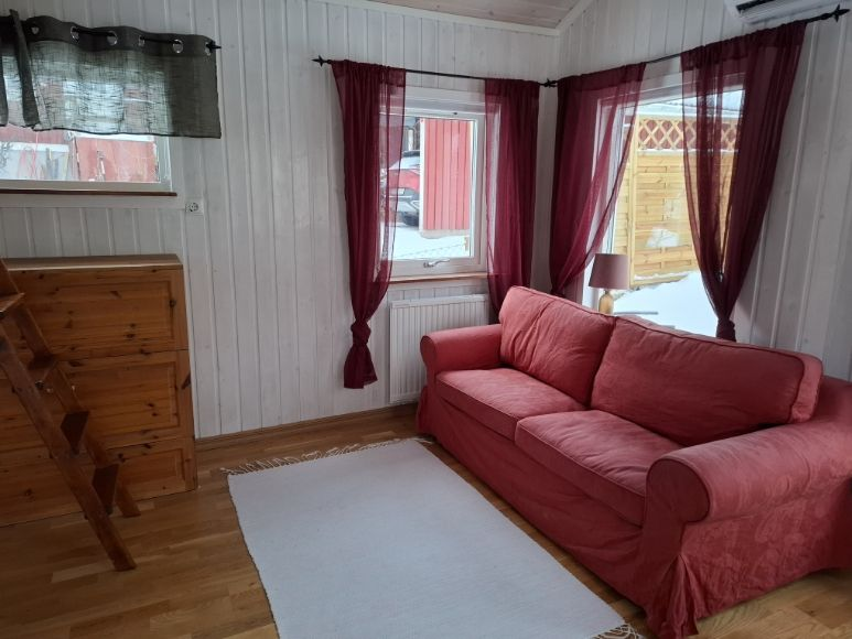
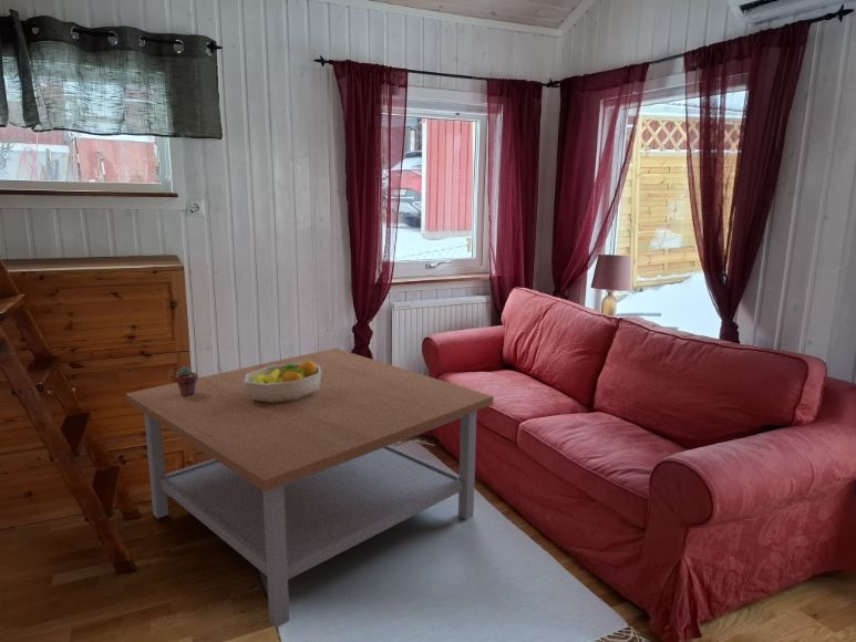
+ fruit bowl [245,360,321,403]
+ coffee table [125,348,494,629]
+ potted succulent [174,365,199,396]
